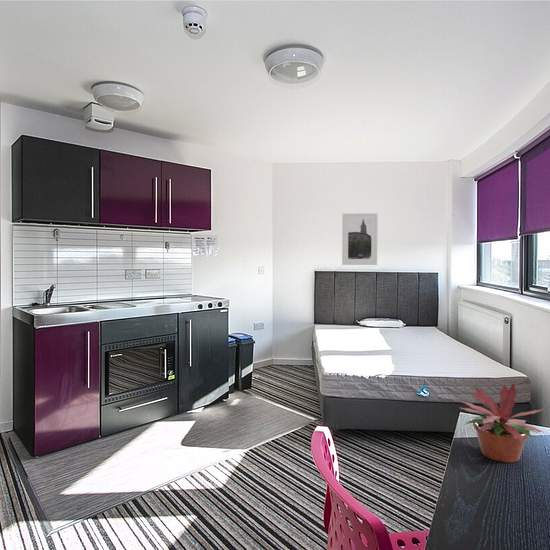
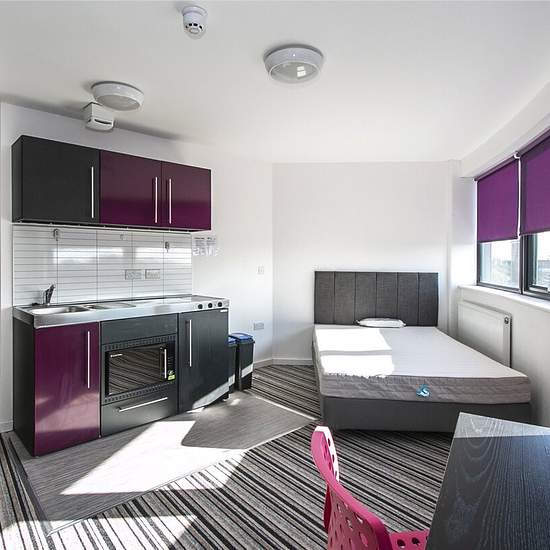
- potted plant [457,382,546,464]
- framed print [341,212,379,266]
